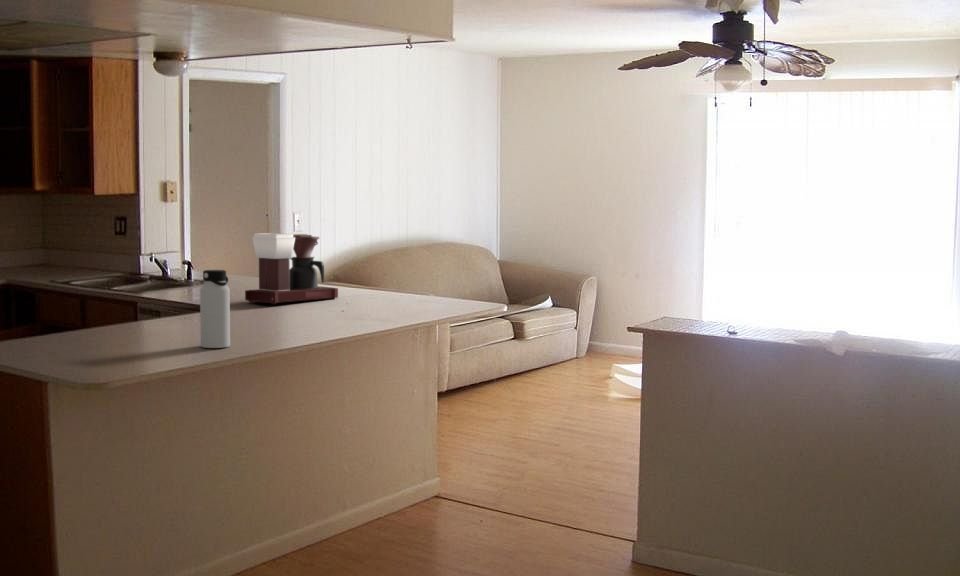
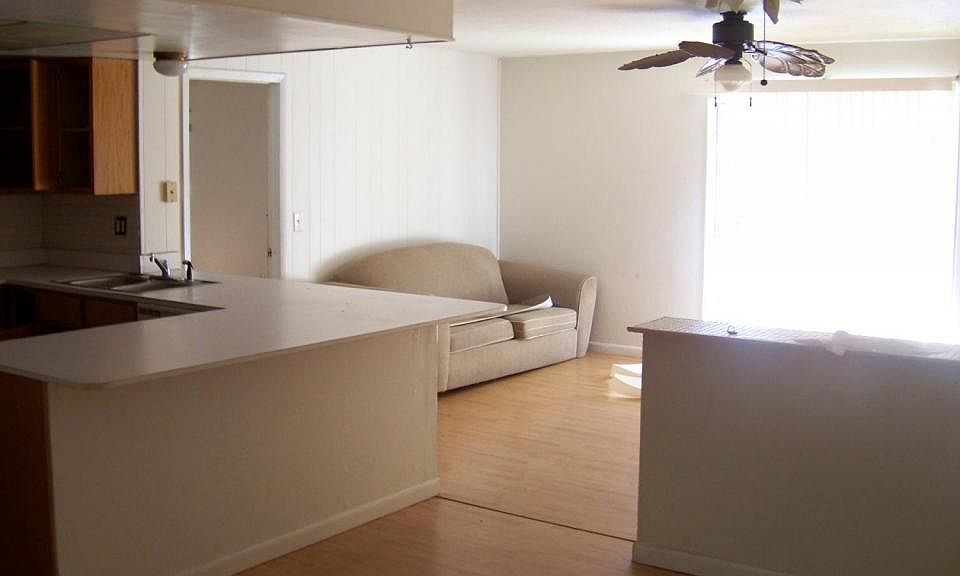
- water bottle [199,269,231,349]
- coffee maker [244,232,339,305]
